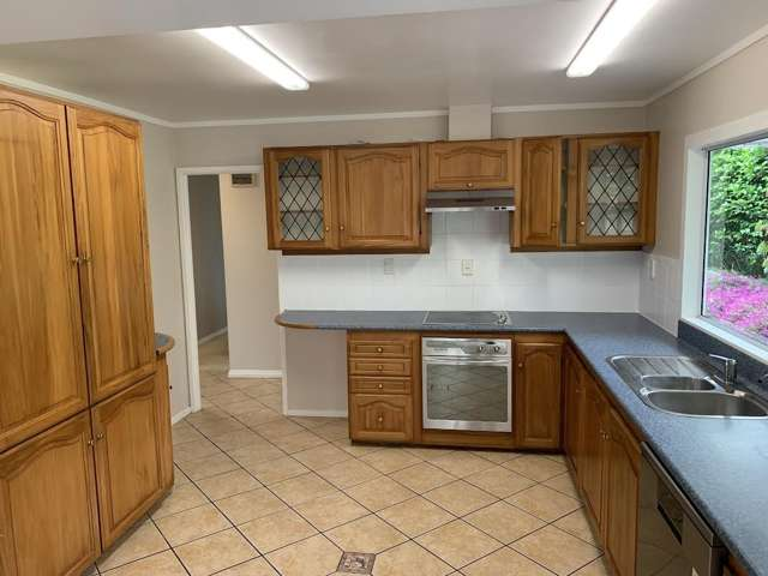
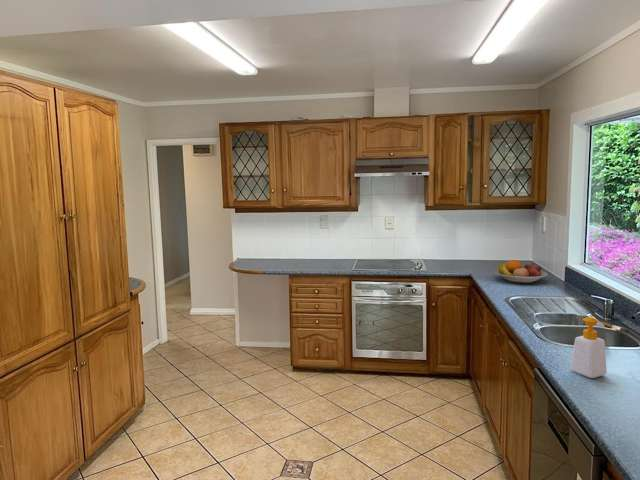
+ fruit bowl [494,259,549,284]
+ soap bottle [570,316,615,379]
